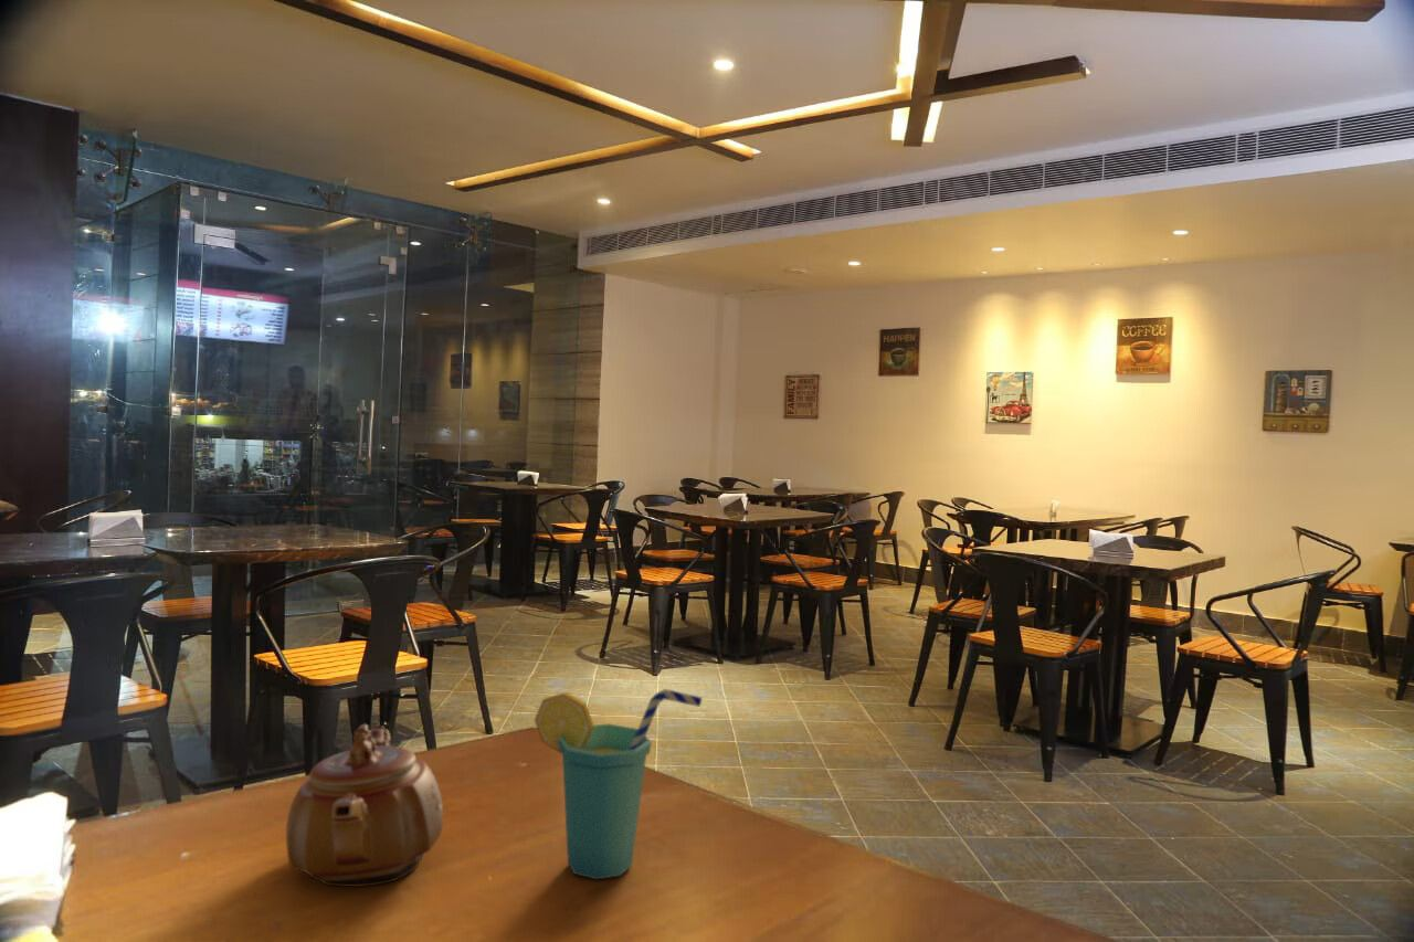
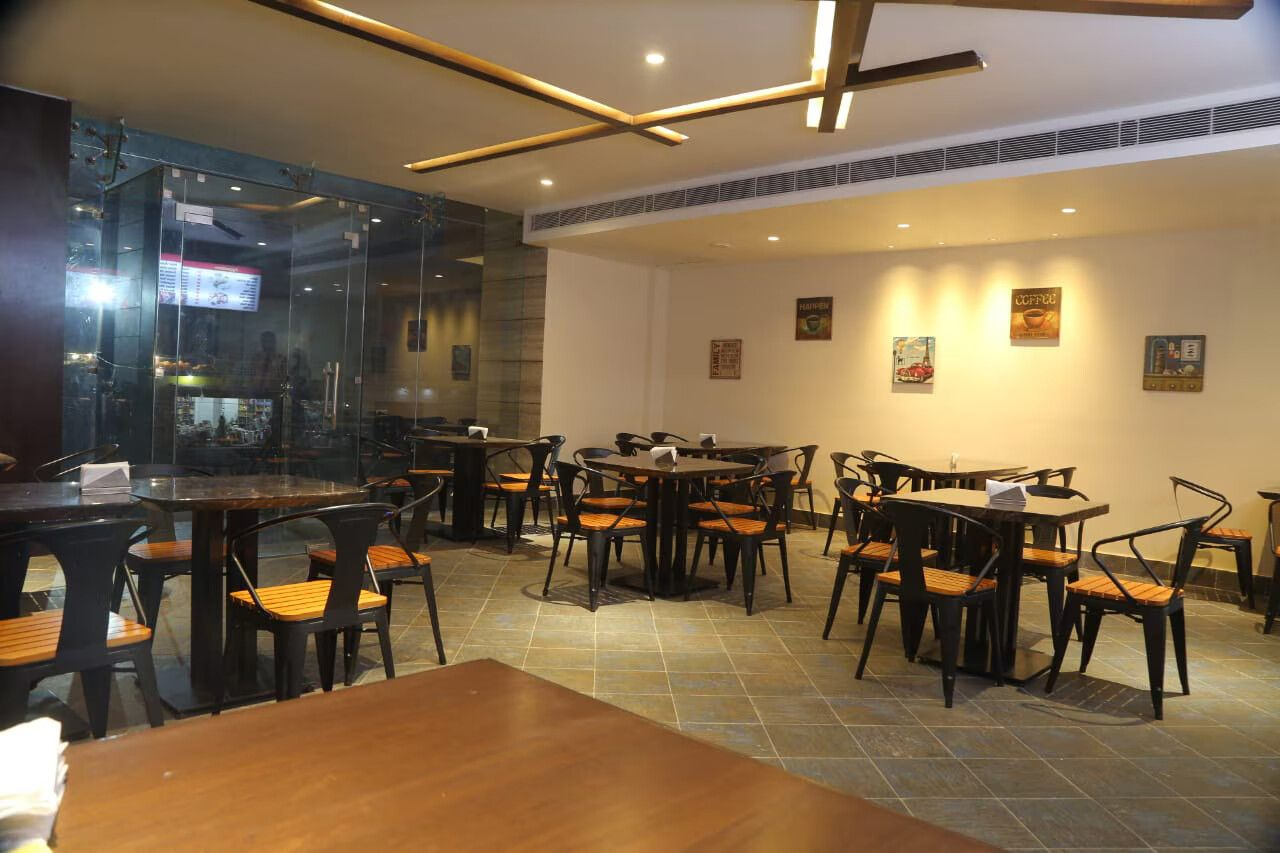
- cup [534,688,704,880]
- teapot [285,723,444,888]
